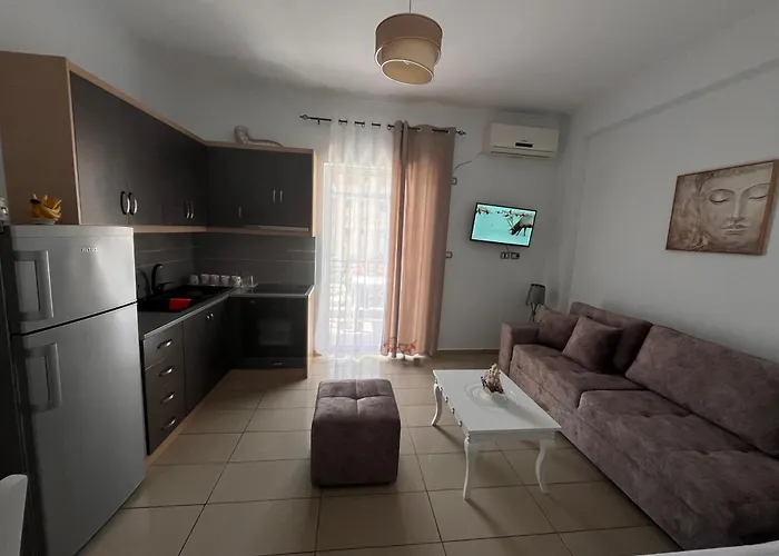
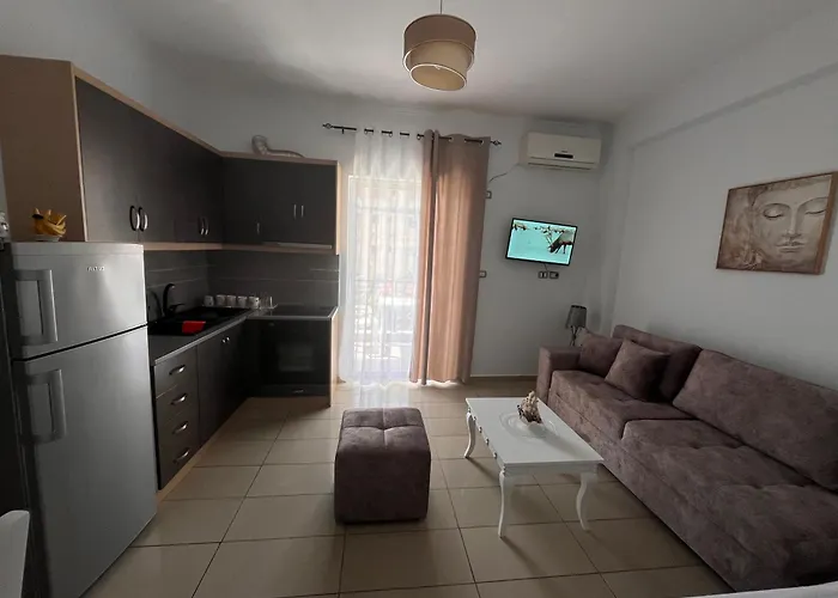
- potted plant [379,334,422,368]
